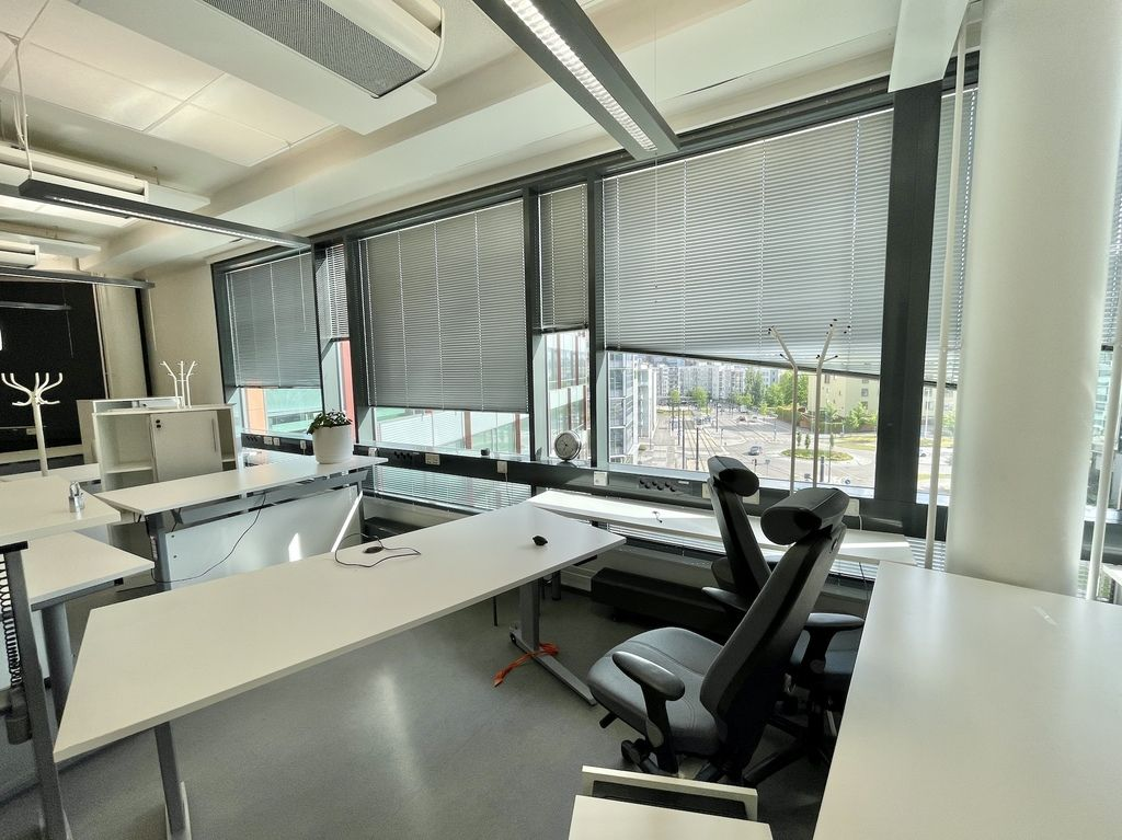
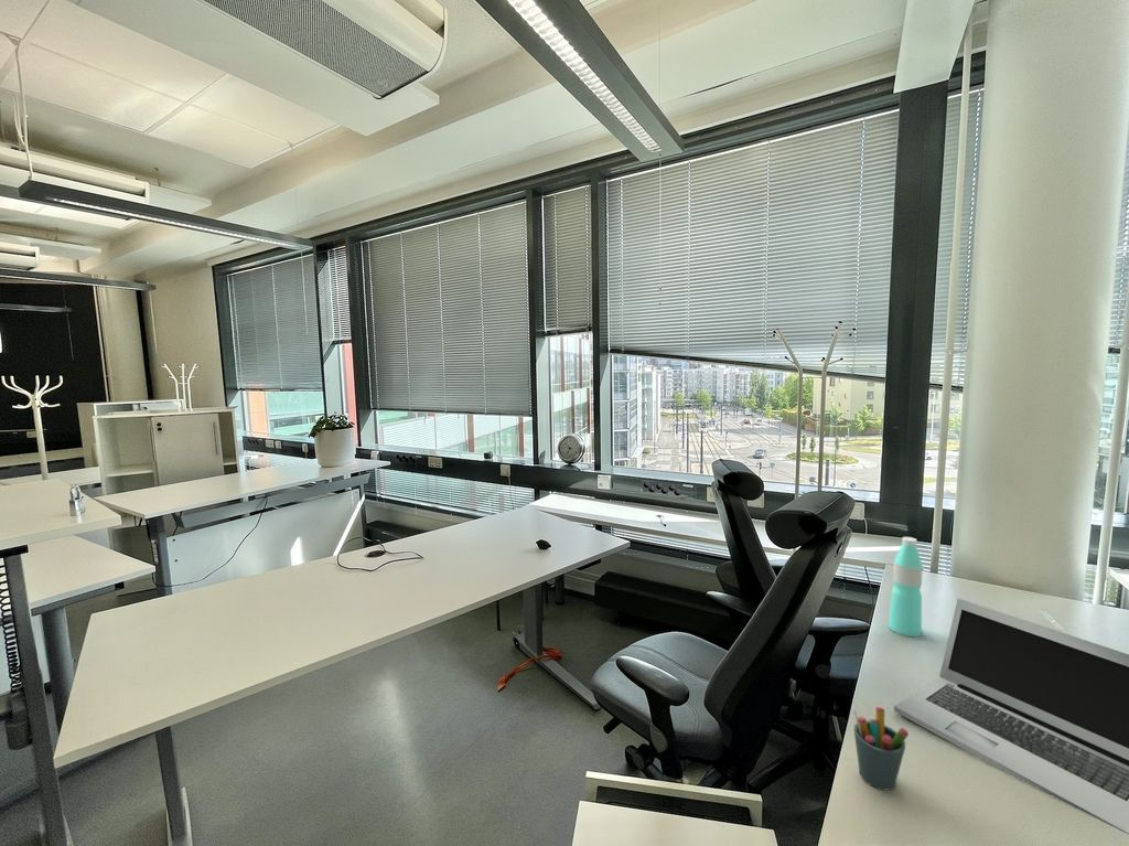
+ water bottle [888,536,924,638]
+ laptop [893,597,1129,835]
+ pen holder [851,705,910,791]
